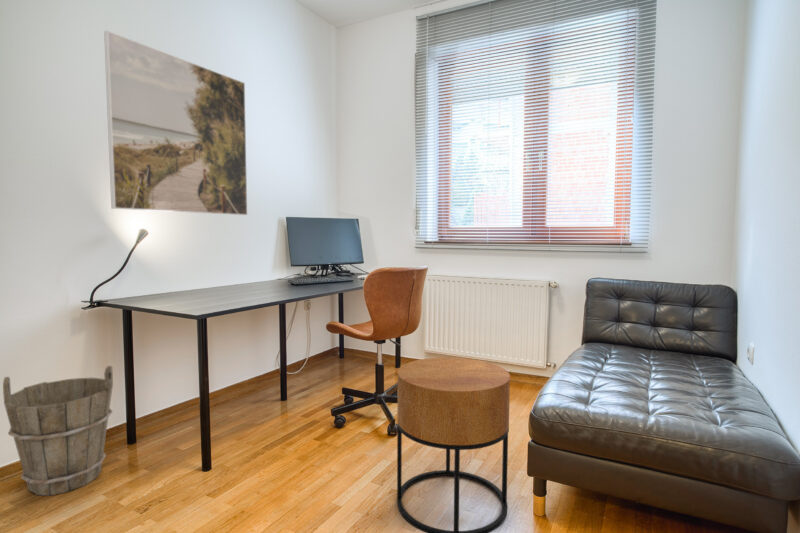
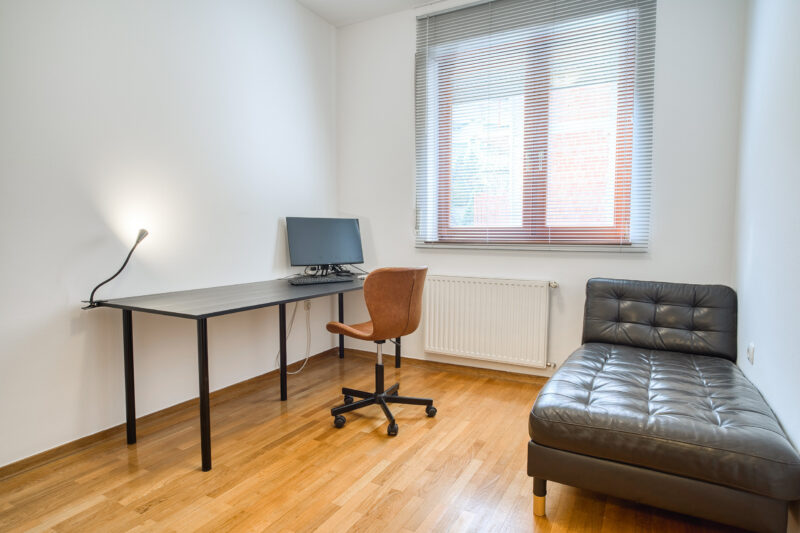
- side table [396,356,511,533]
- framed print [103,30,248,216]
- bucket [2,365,114,496]
